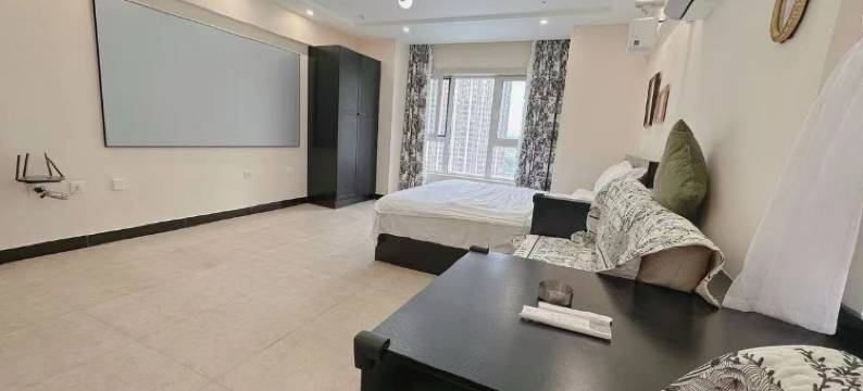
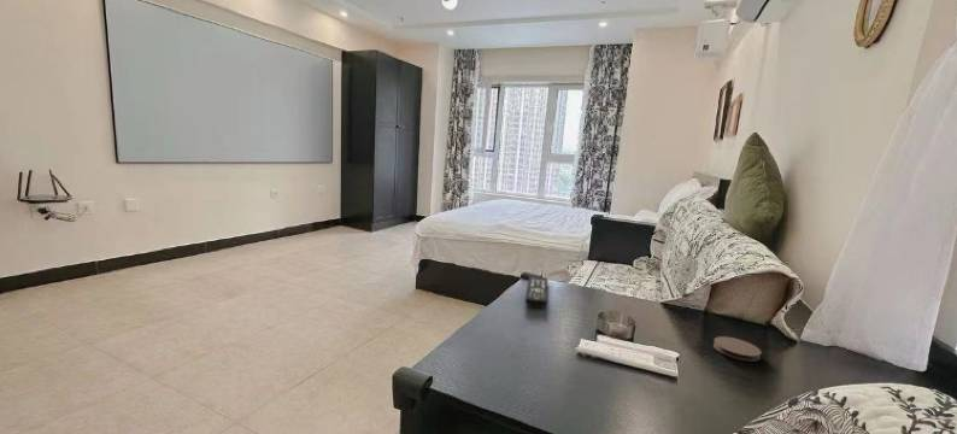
+ remote control [524,275,548,309]
+ coaster [712,335,763,363]
